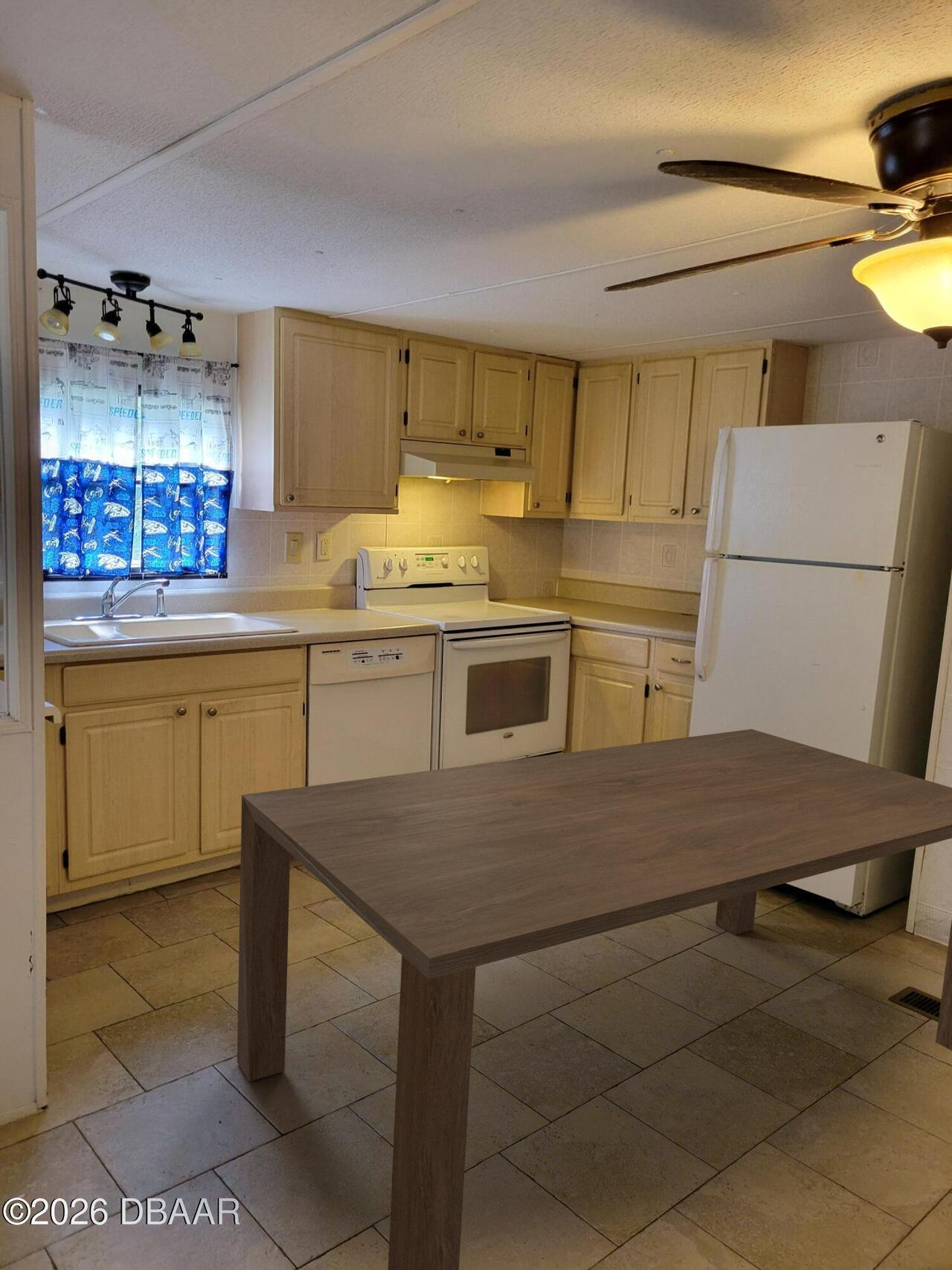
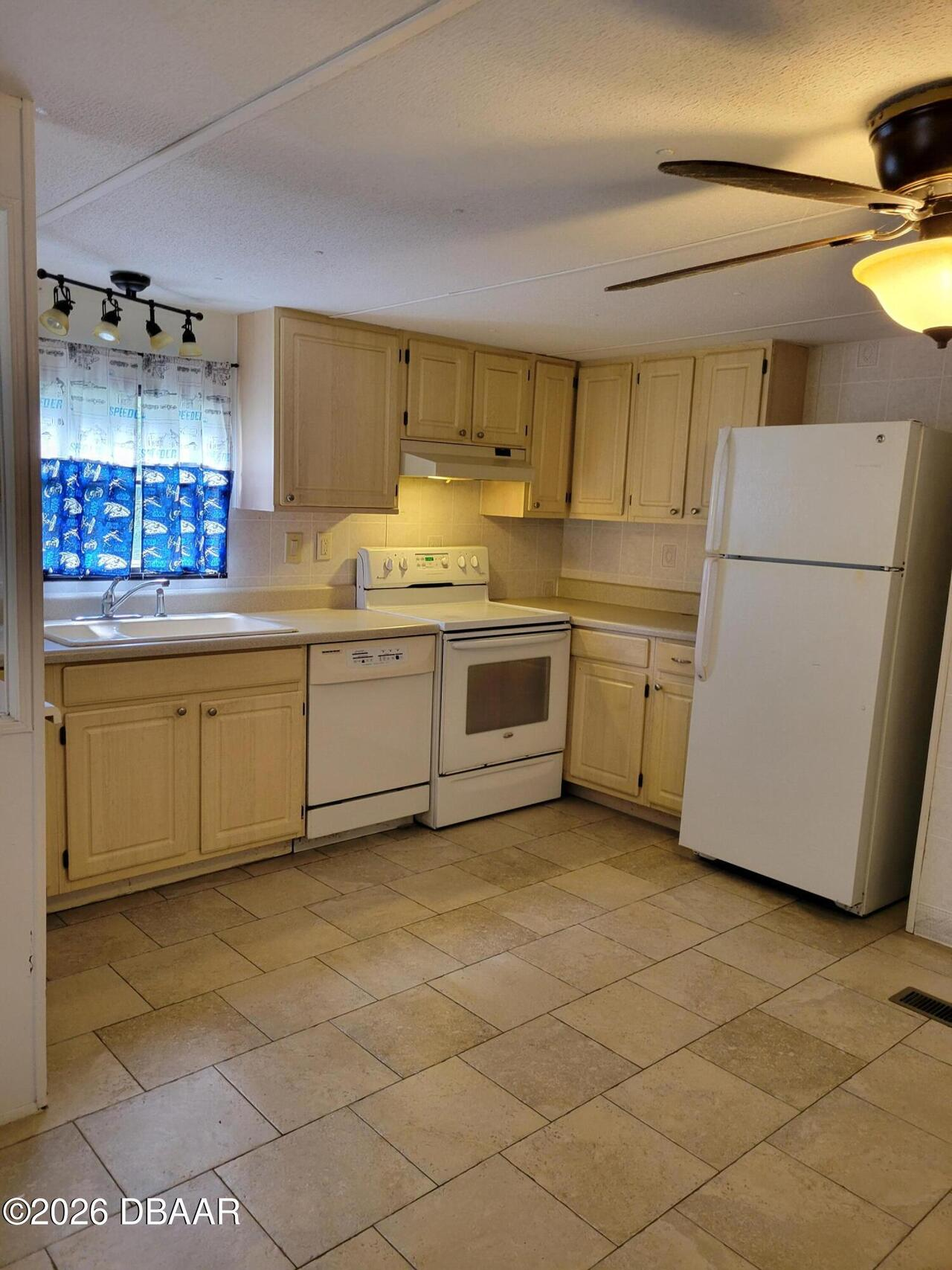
- dining table [237,728,952,1270]
